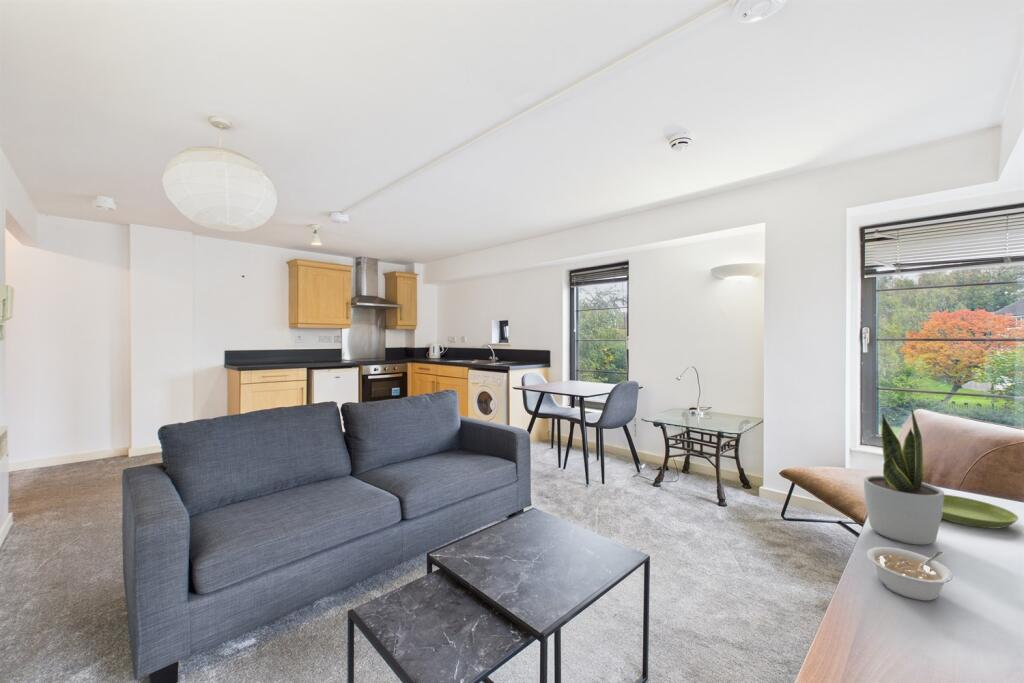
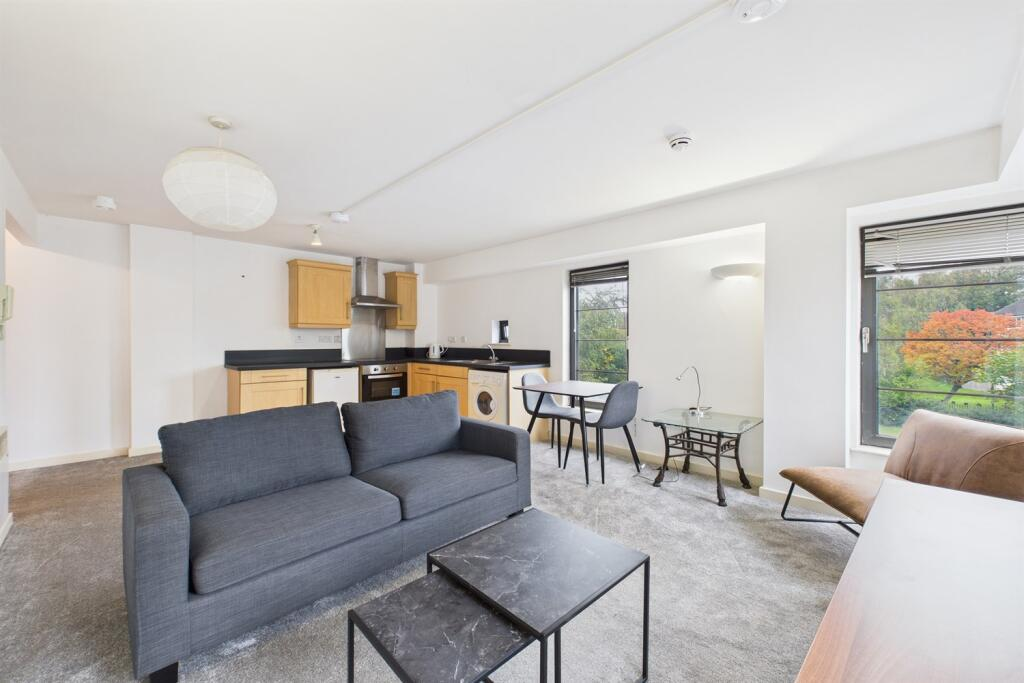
- saucer [941,493,1020,530]
- potted plant [863,401,945,546]
- legume [866,546,953,602]
